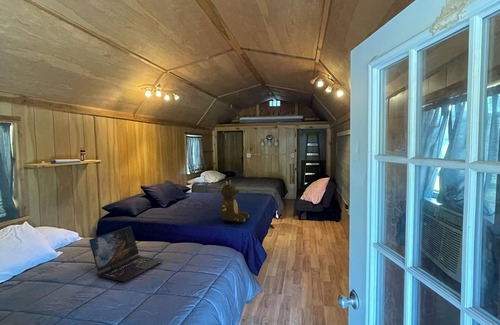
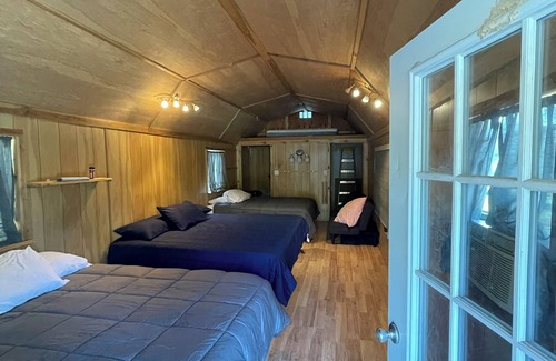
- laptop [88,225,164,283]
- teddy bear [219,178,250,224]
